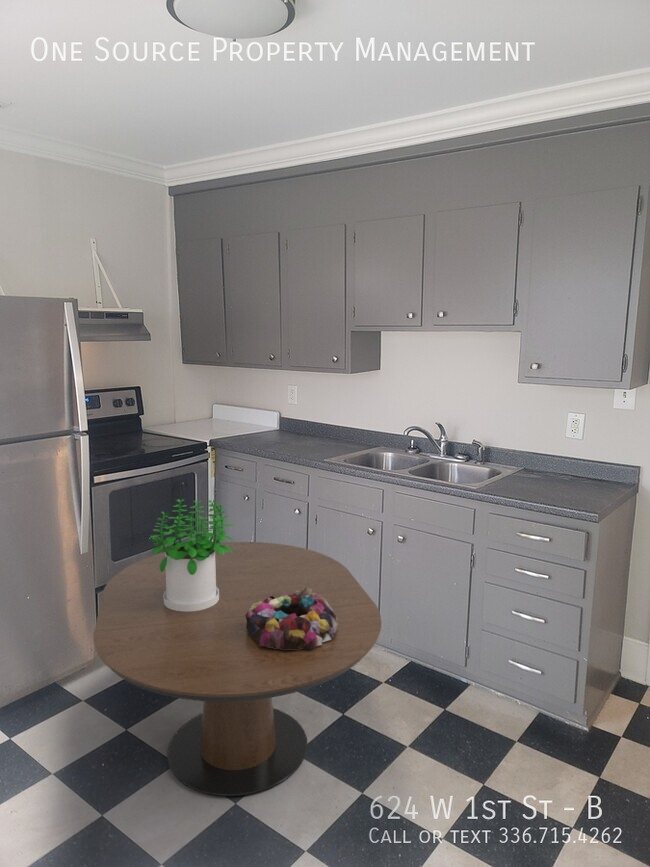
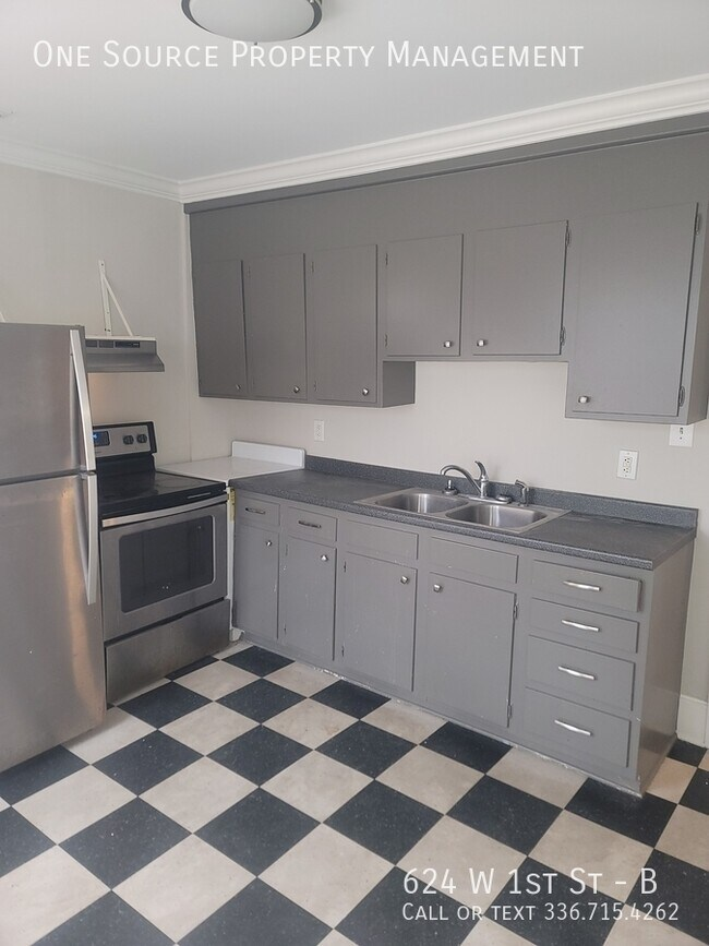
- potted plant [148,498,235,611]
- dining table [92,541,382,797]
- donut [246,588,338,649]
